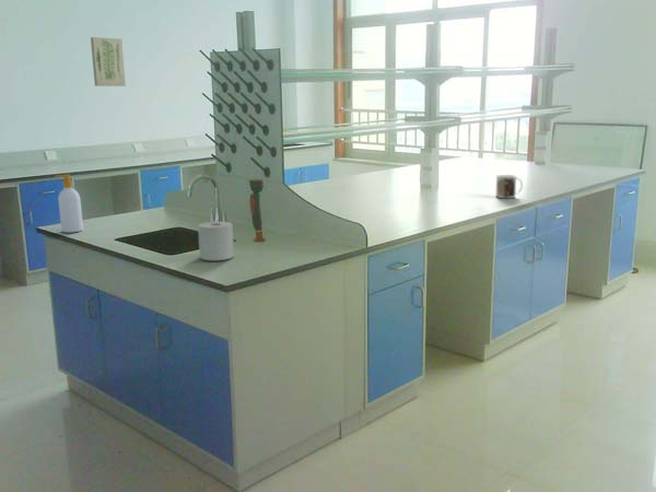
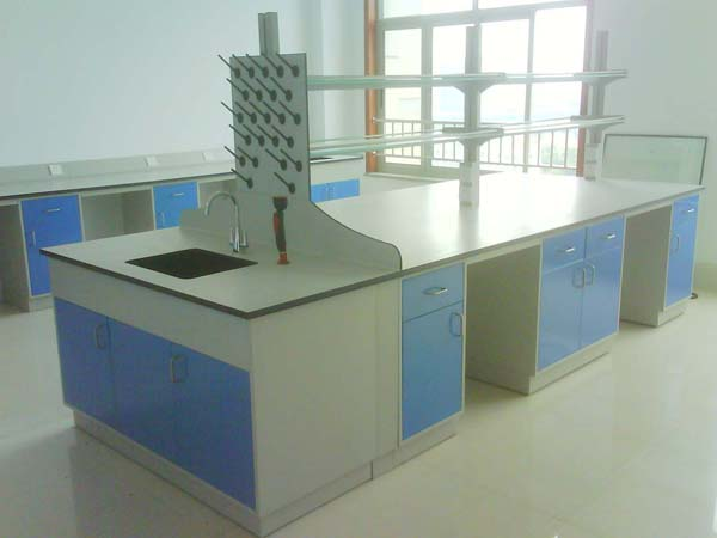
- soap bottle [54,174,84,234]
- paper towel roll [197,221,235,261]
- mug [494,174,524,199]
- wall art [90,36,127,87]
